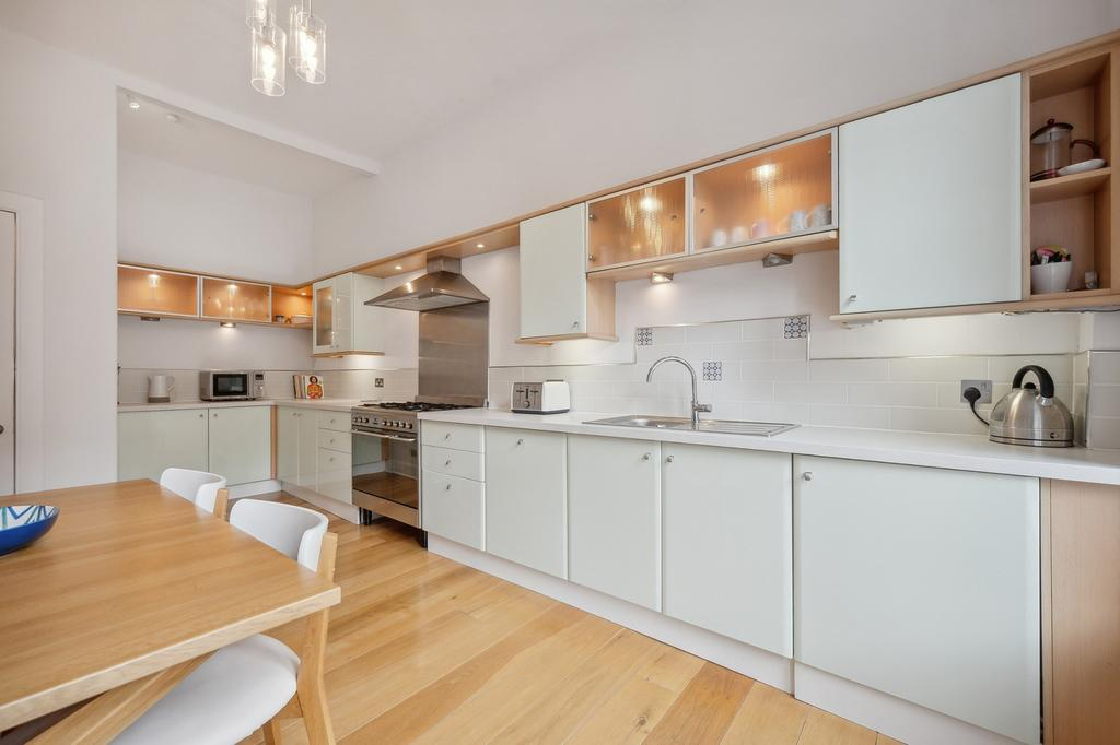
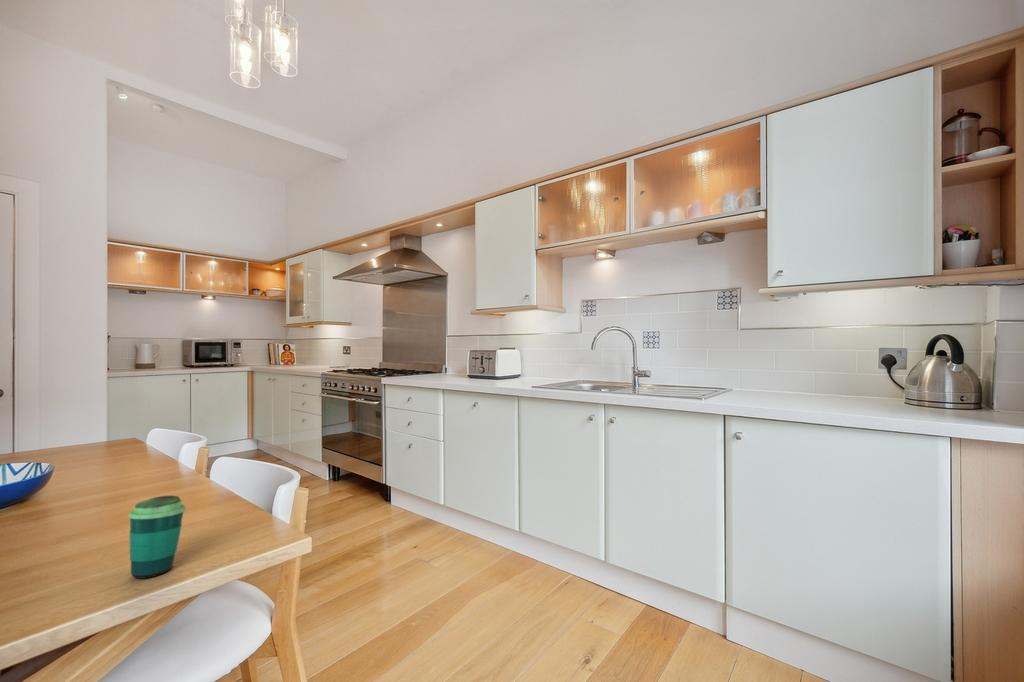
+ cup [127,495,187,580]
